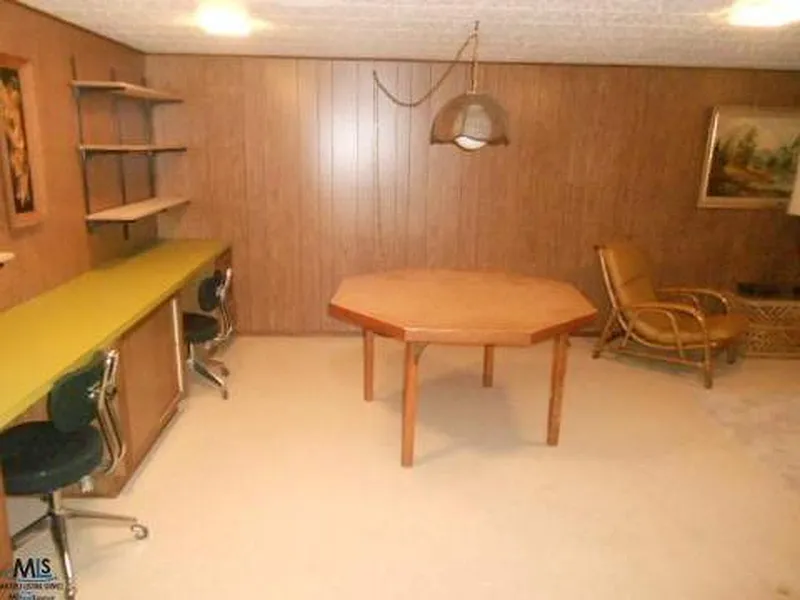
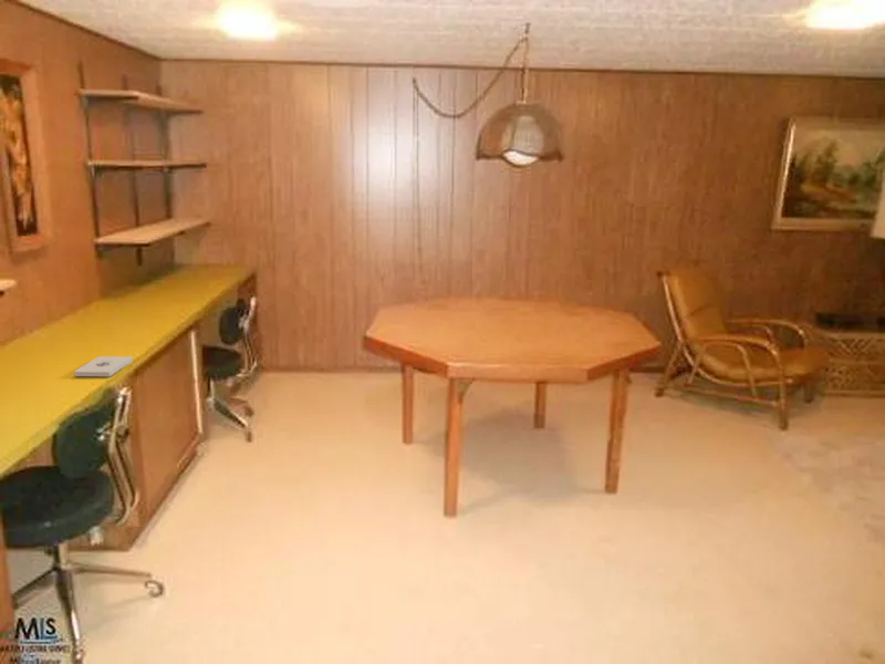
+ notepad [73,355,134,377]
